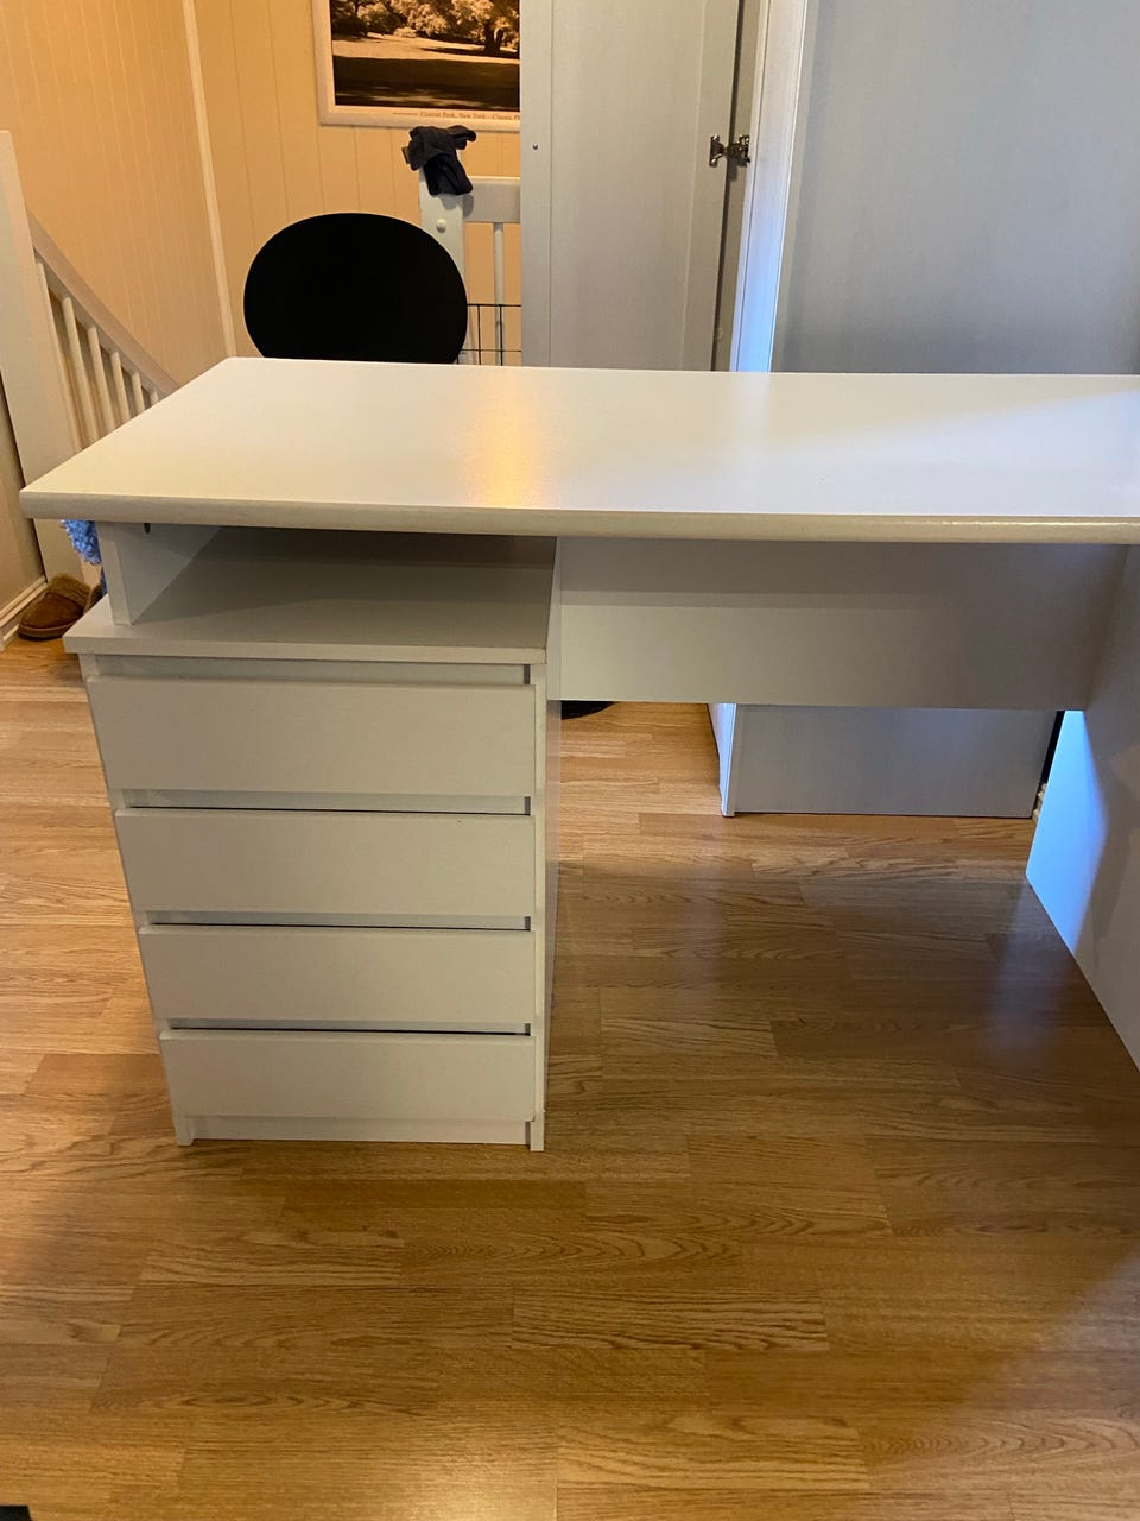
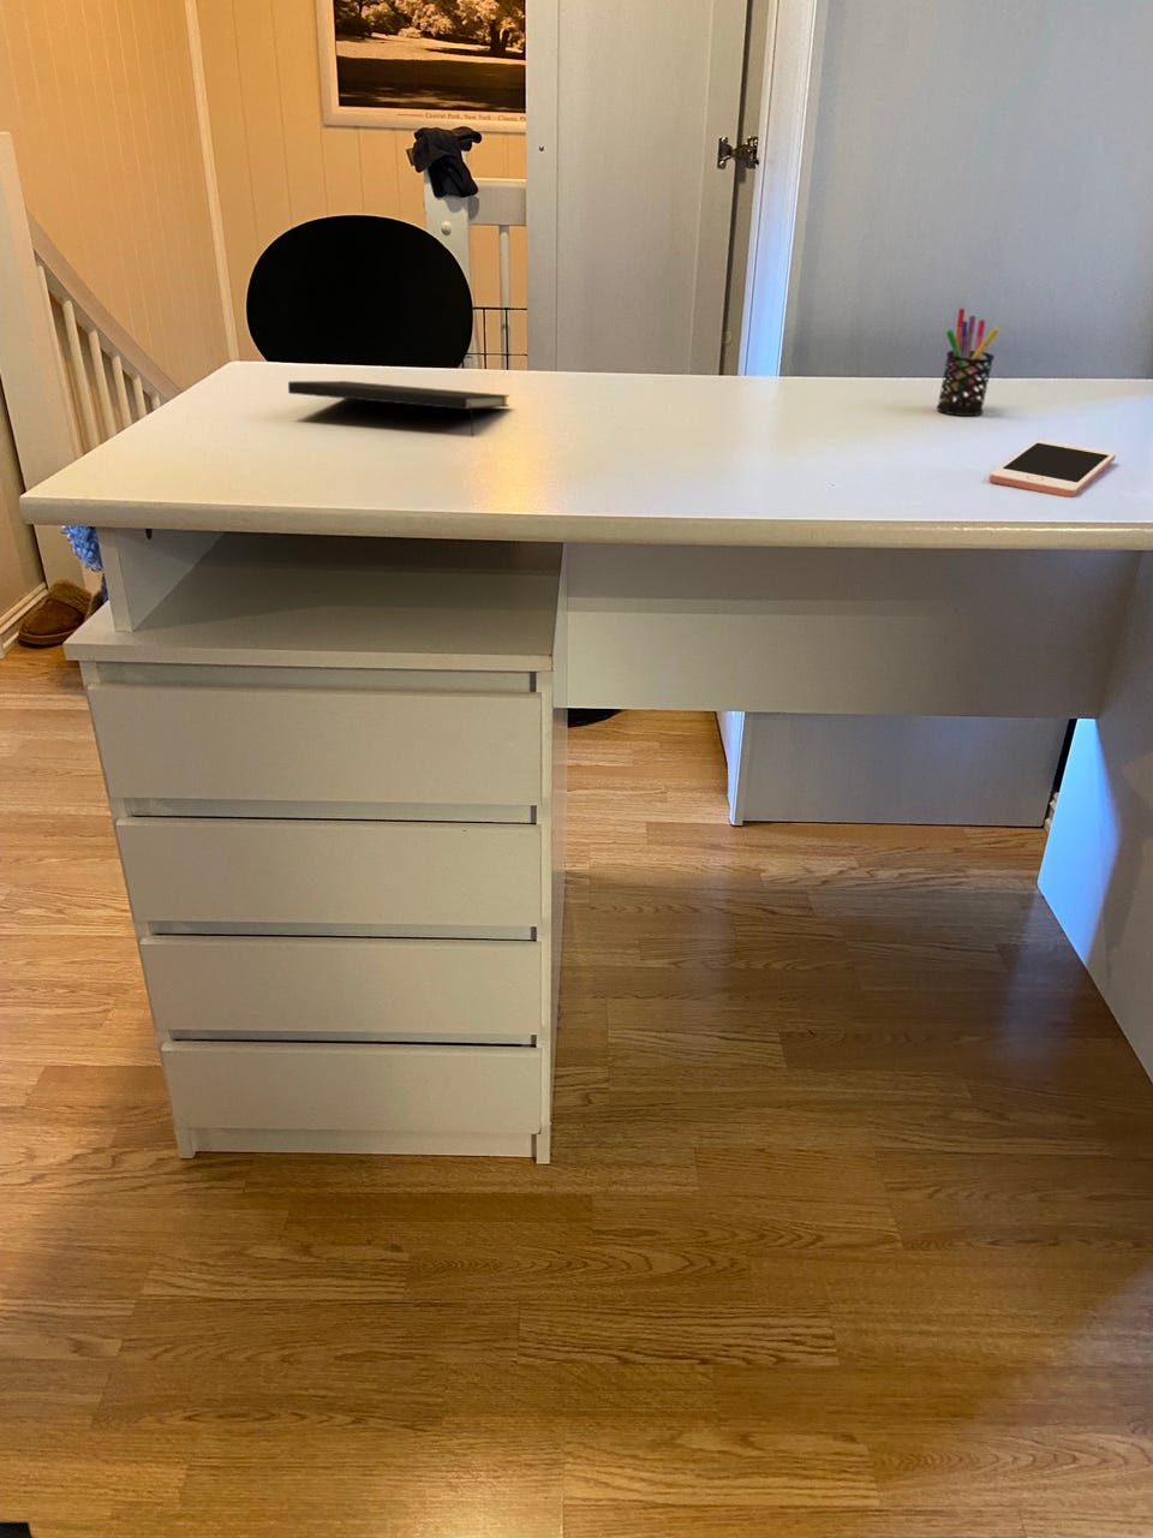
+ cell phone [988,438,1117,499]
+ notepad [287,380,510,437]
+ pen holder [936,308,1000,417]
